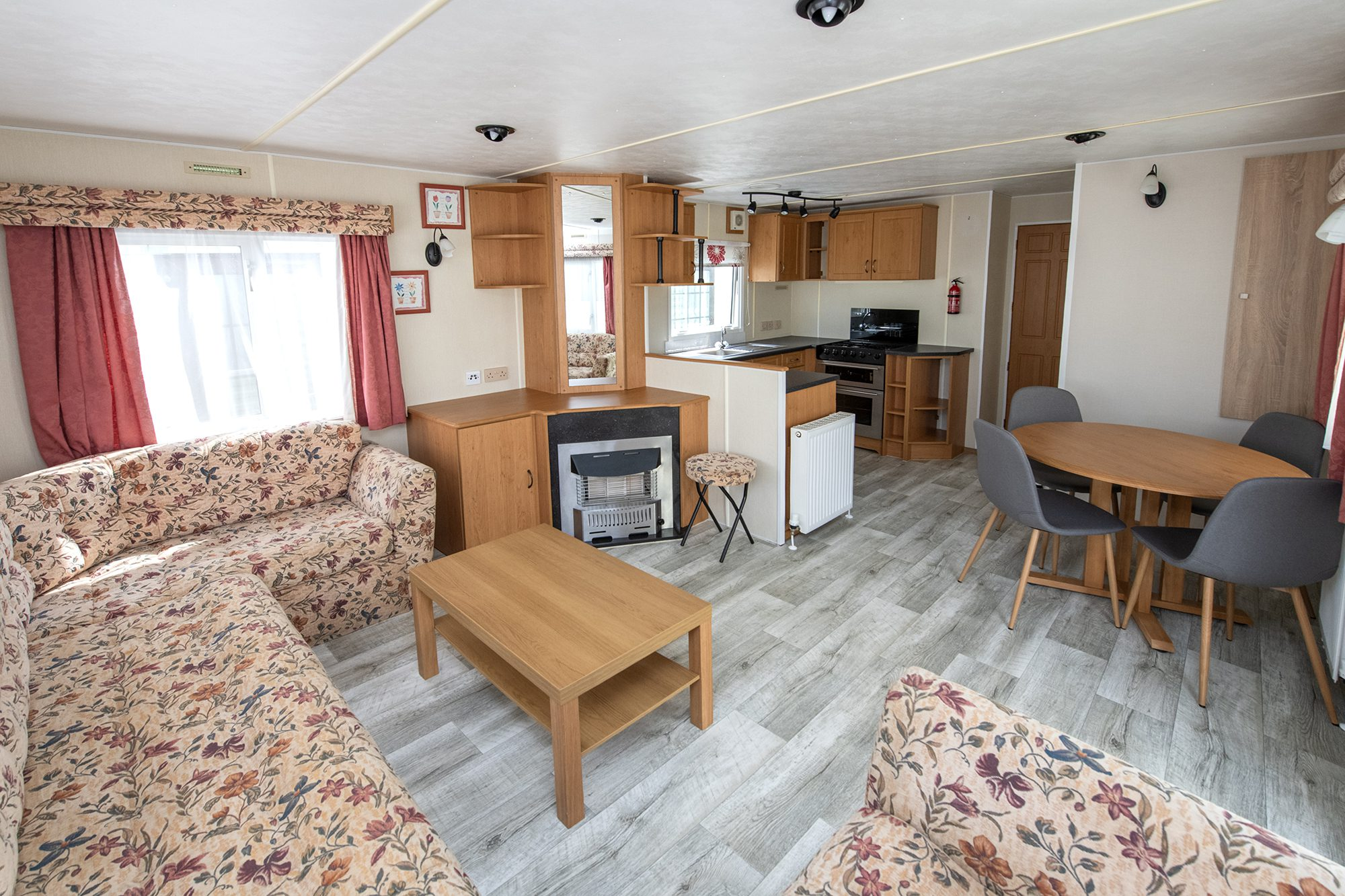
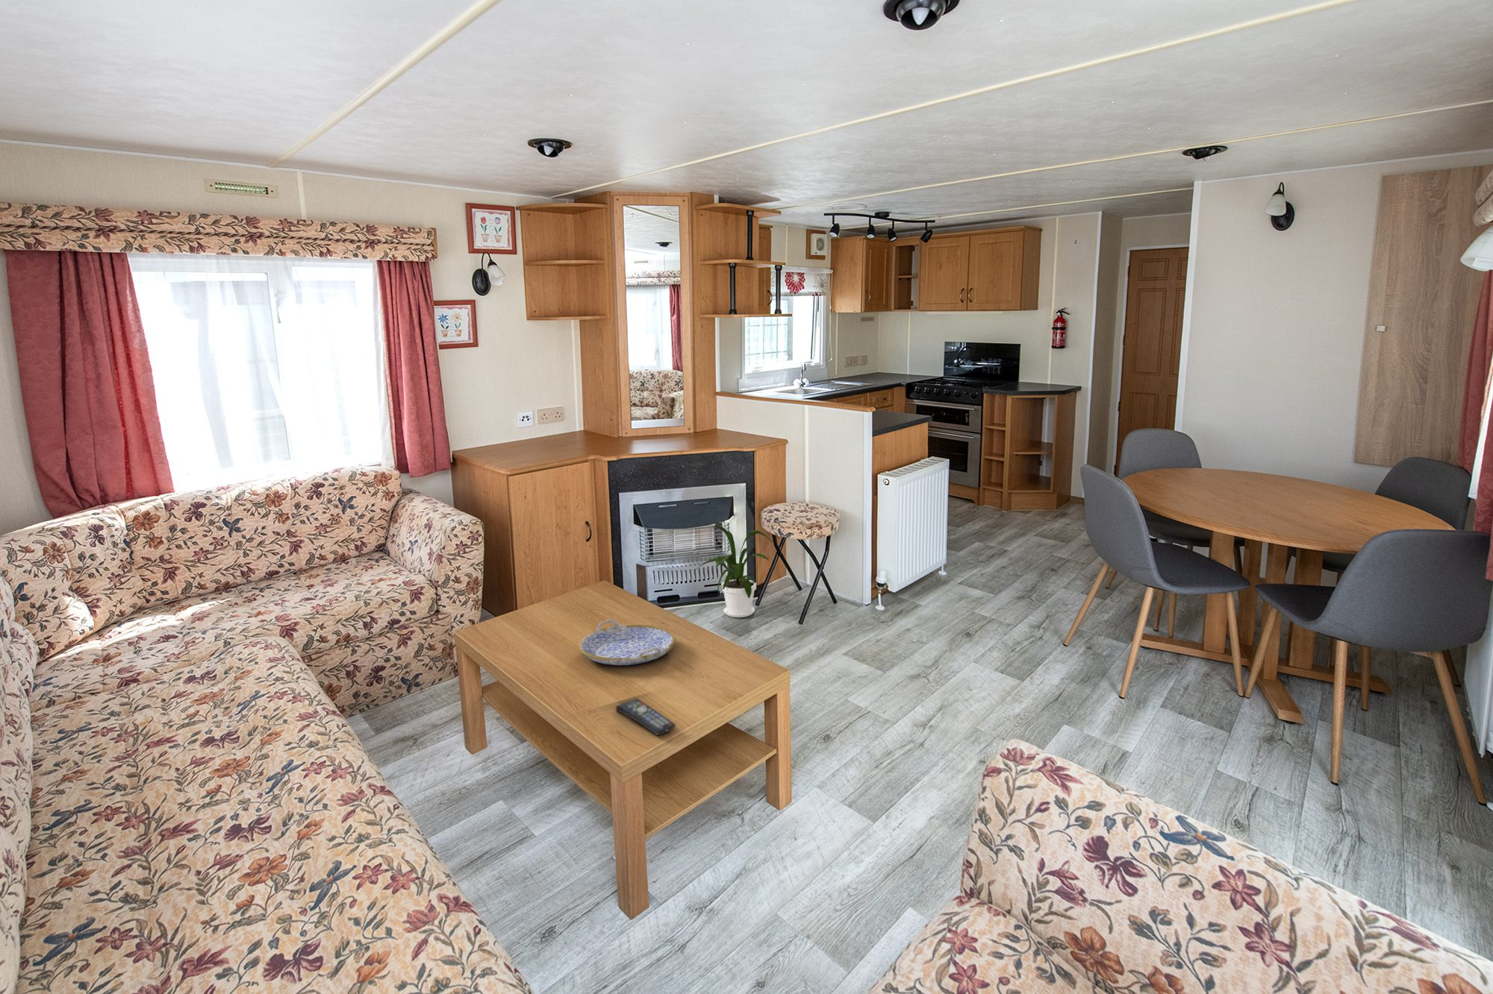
+ remote control [615,698,676,736]
+ house plant [694,525,774,618]
+ serving tray [578,619,676,666]
